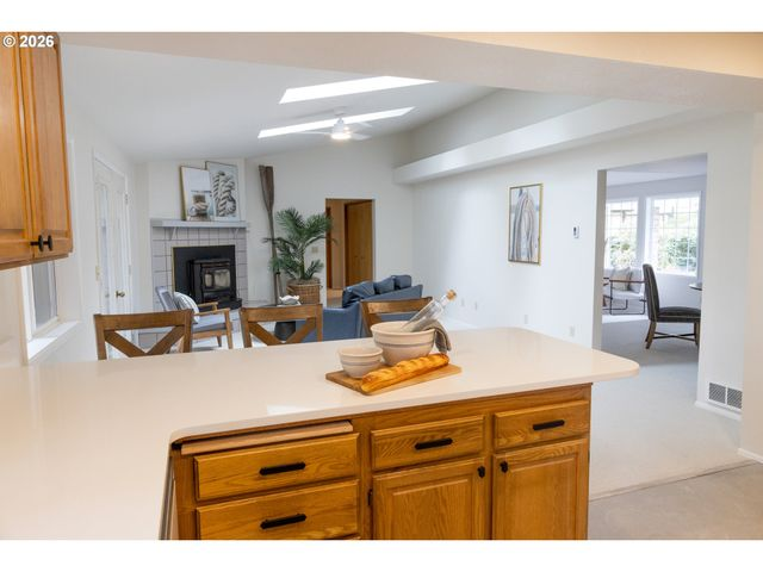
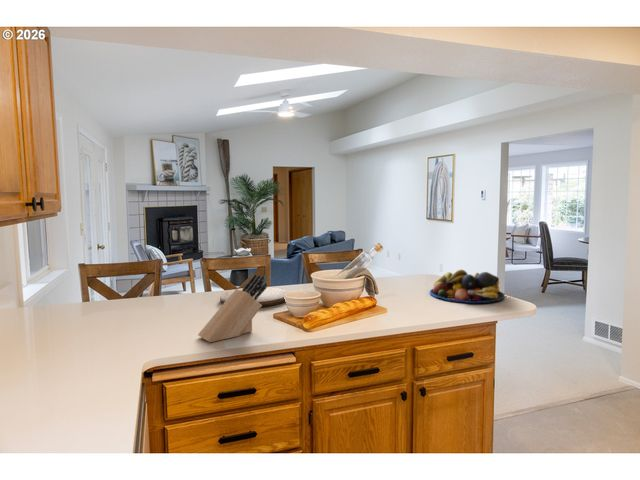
+ fruit bowl [428,269,506,304]
+ knife block [197,273,268,343]
+ cutting board [219,287,288,308]
